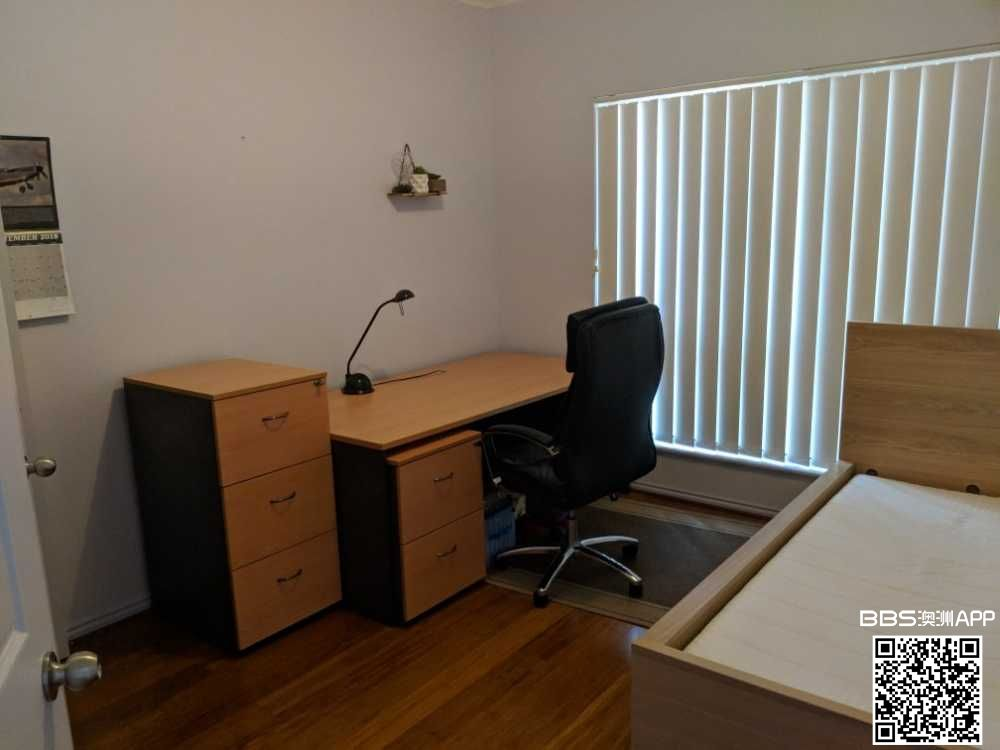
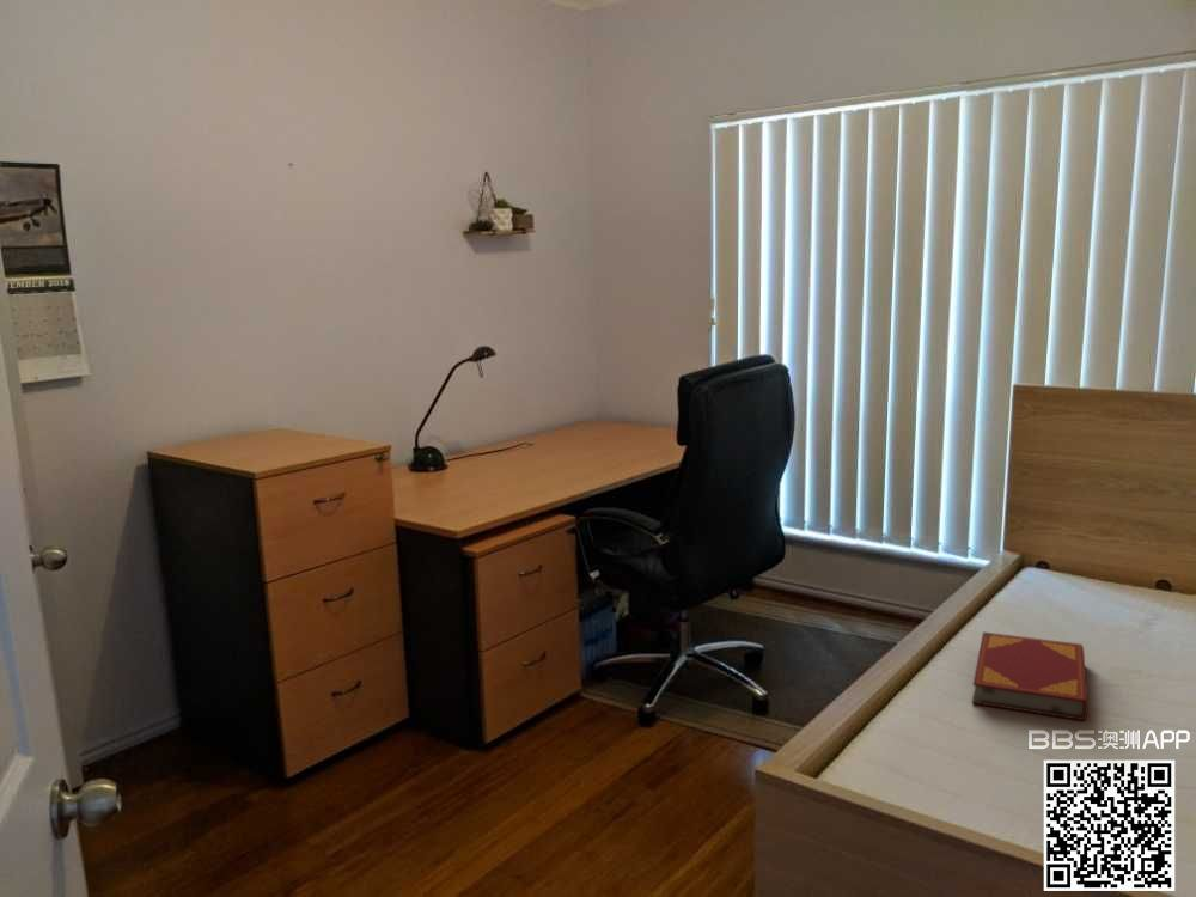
+ hardback book [971,631,1090,721]
